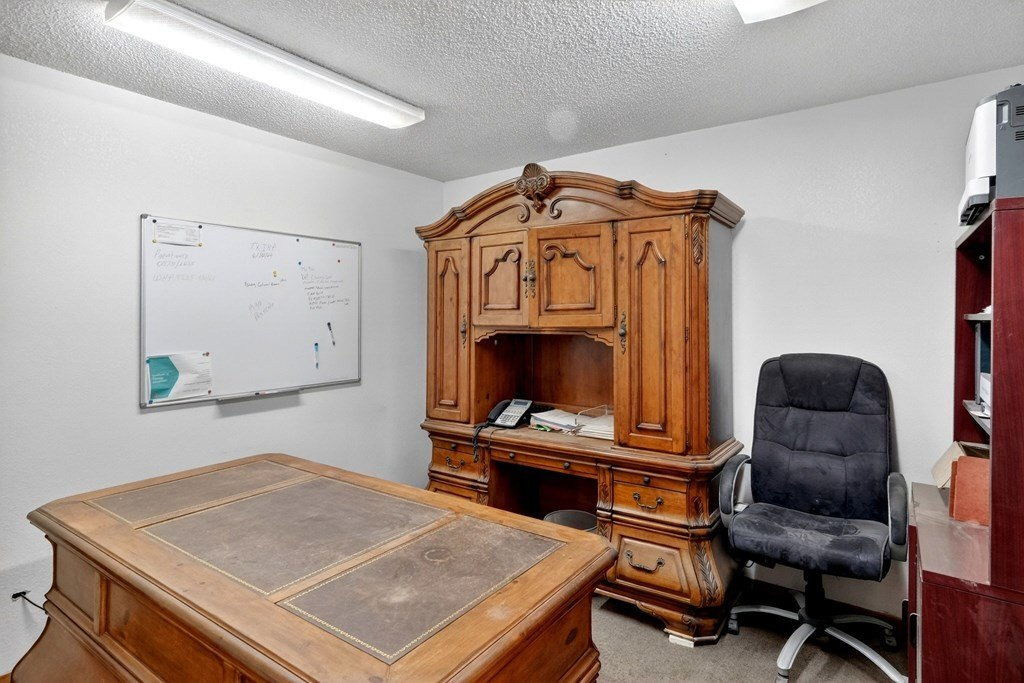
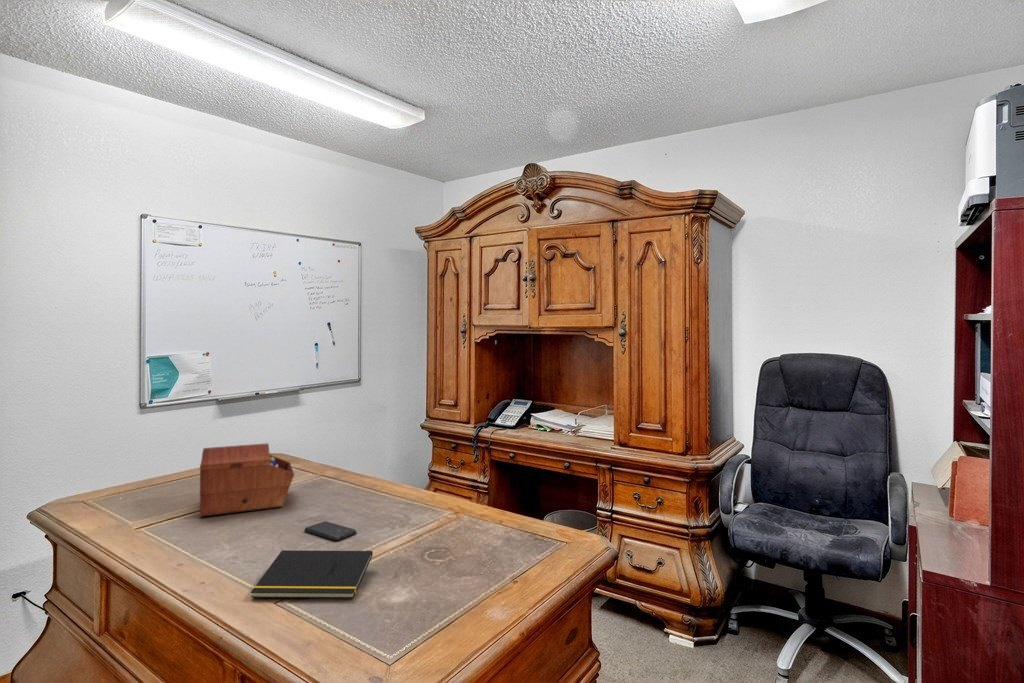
+ notepad [250,549,374,599]
+ sewing box [199,442,295,518]
+ smartphone [304,520,358,541]
